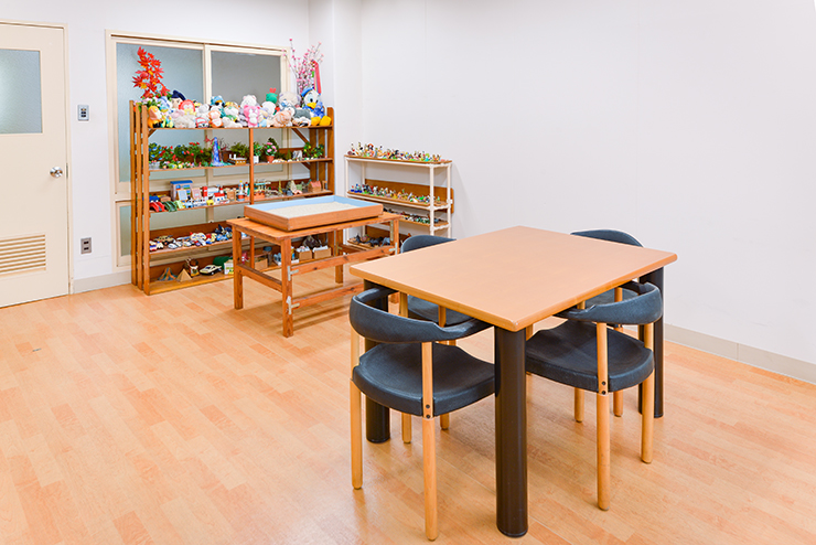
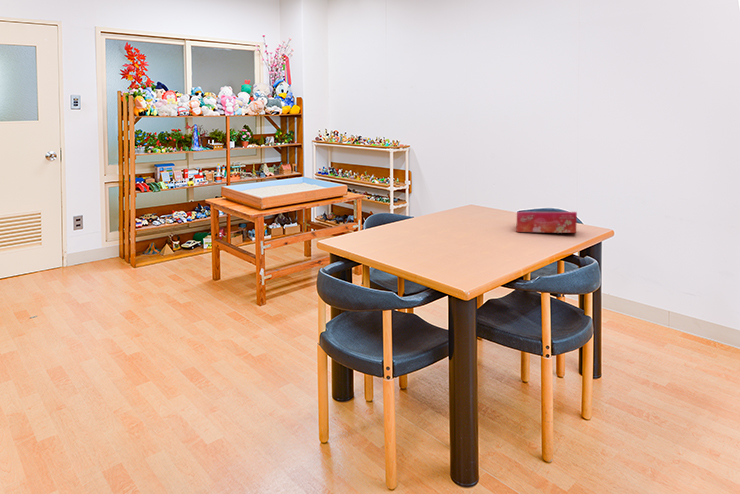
+ tissue box [515,211,578,234]
